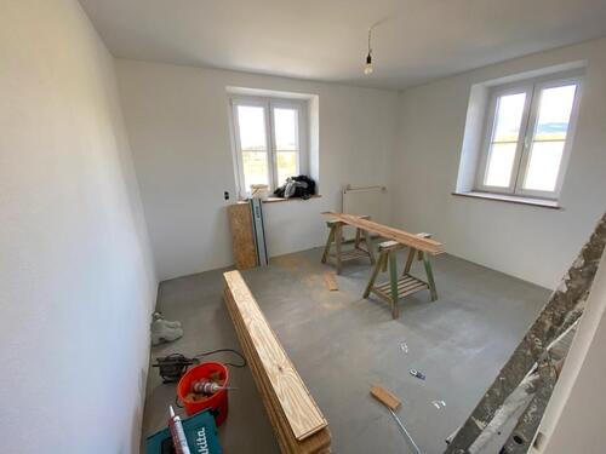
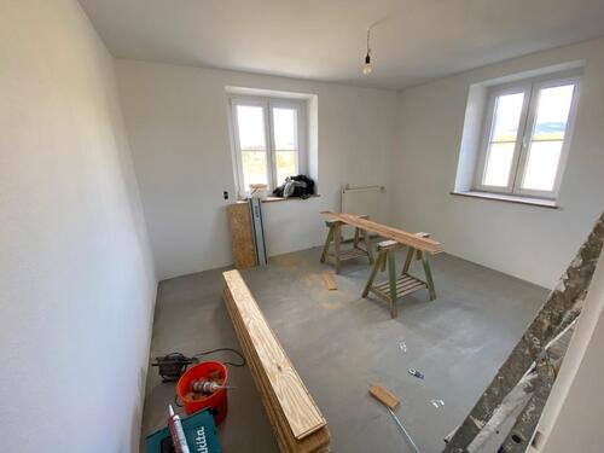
- boots [149,310,184,346]
